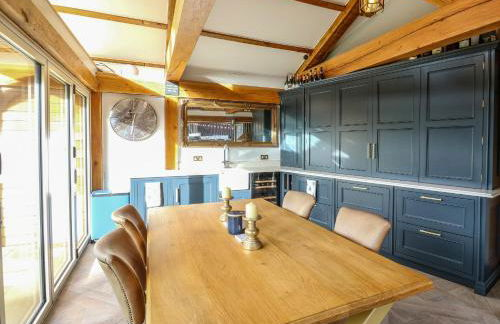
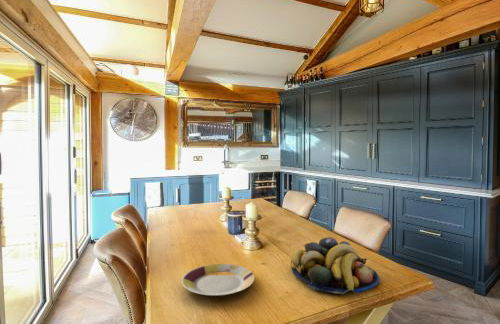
+ fruit bowl [289,236,380,295]
+ plate [181,263,255,297]
